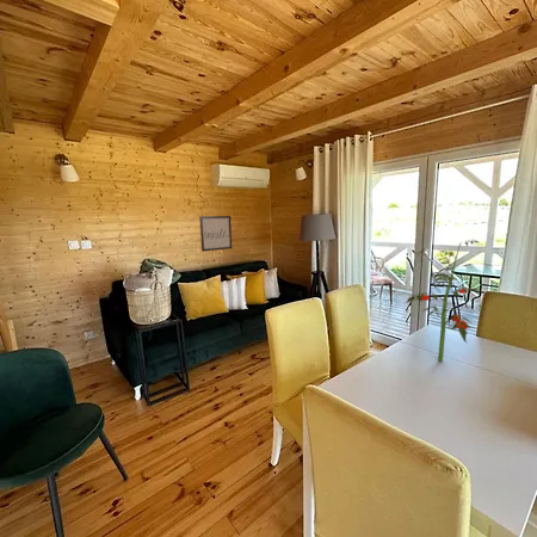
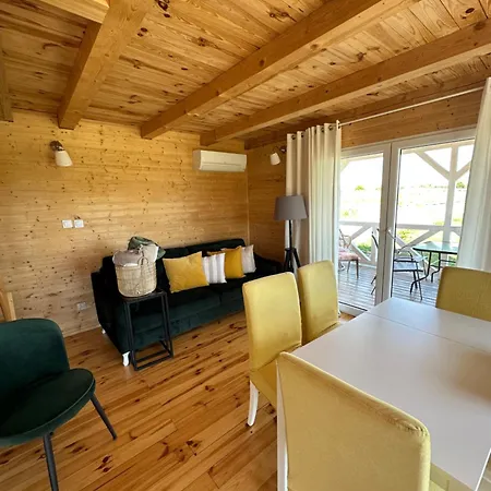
- wall art [199,215,233,253]
- plant [405,239,480,363]
